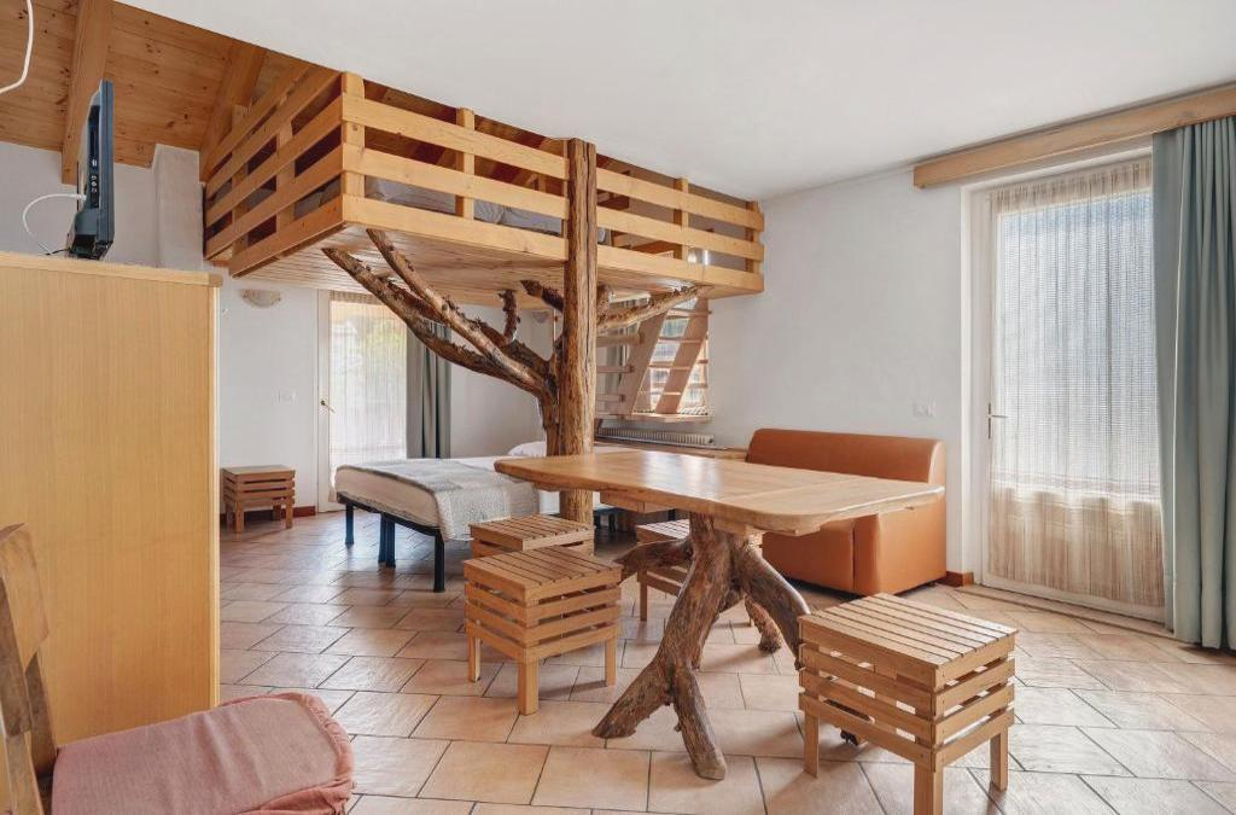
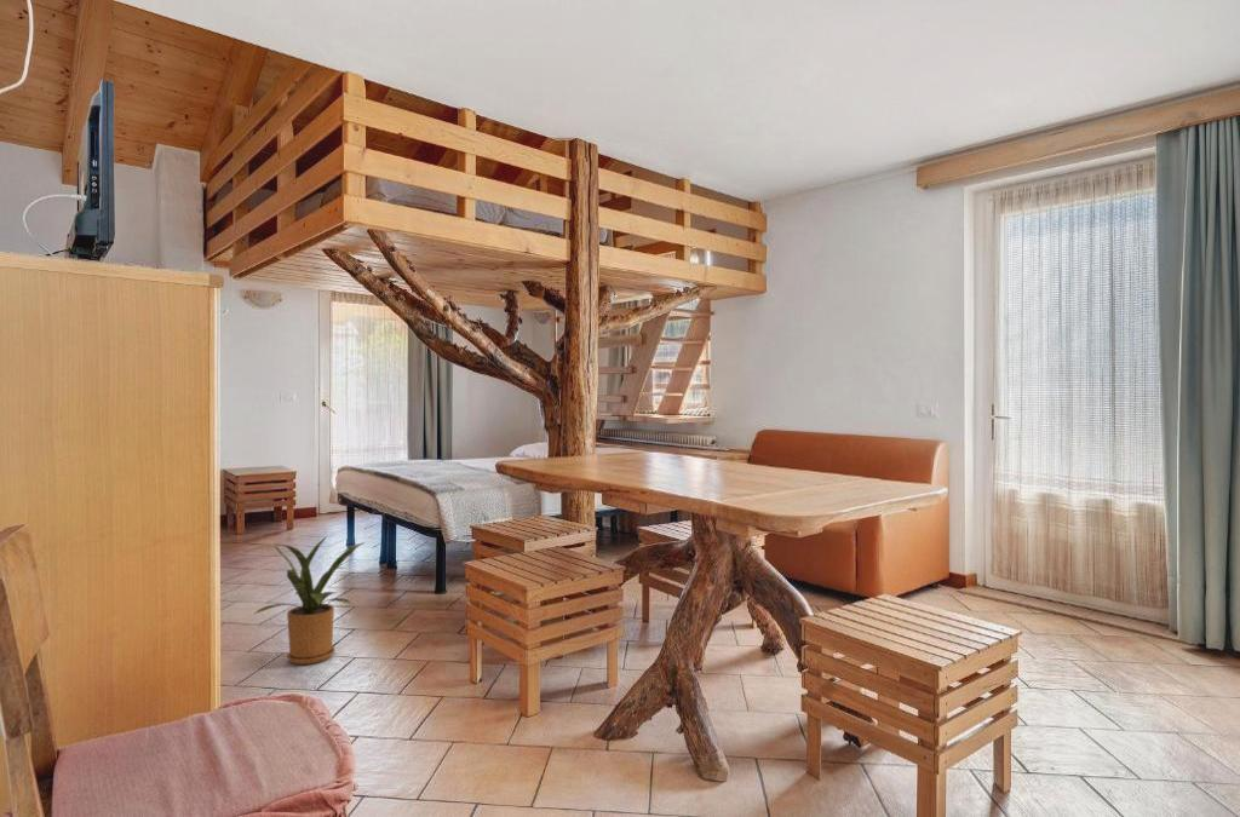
+ house plant [254,535,366,666]
